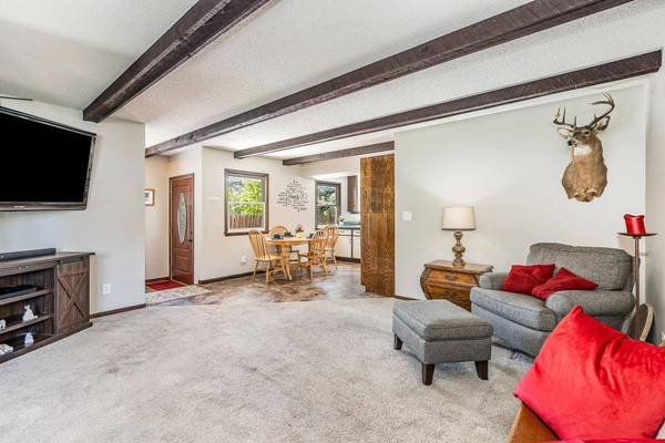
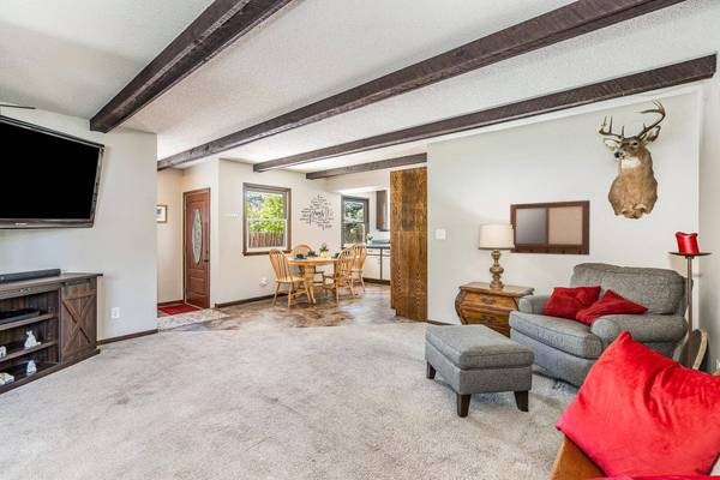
+ writing board [509,199,592,257]
